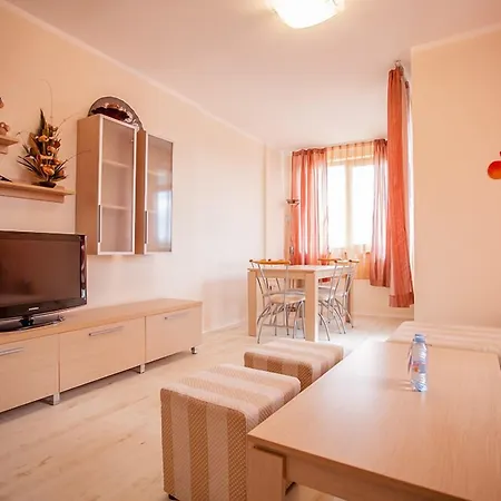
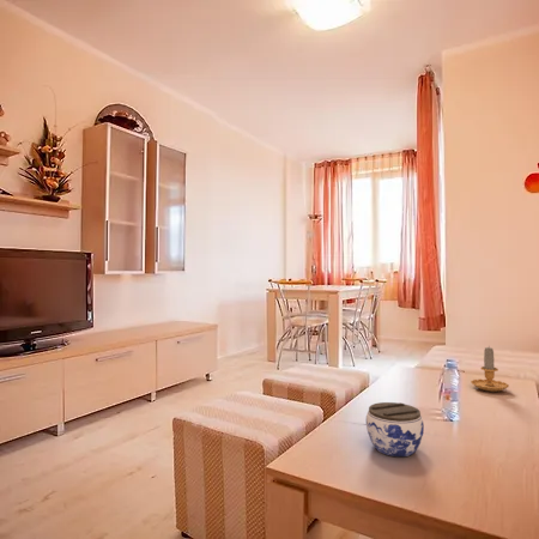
+ jar [365,401,425,458]
+ candle [470,346,510,393]
